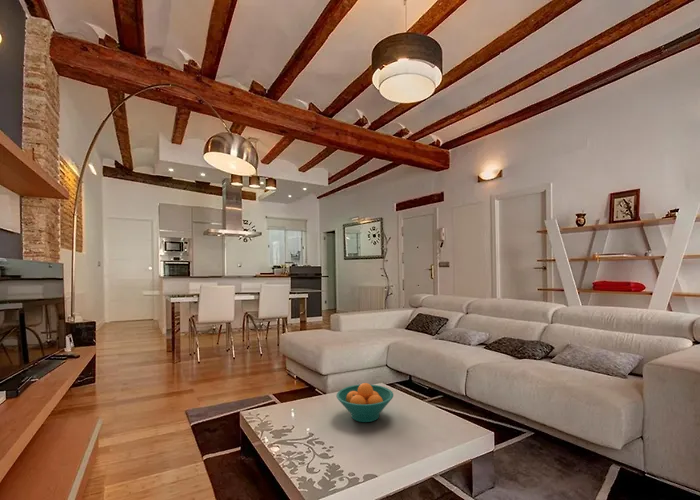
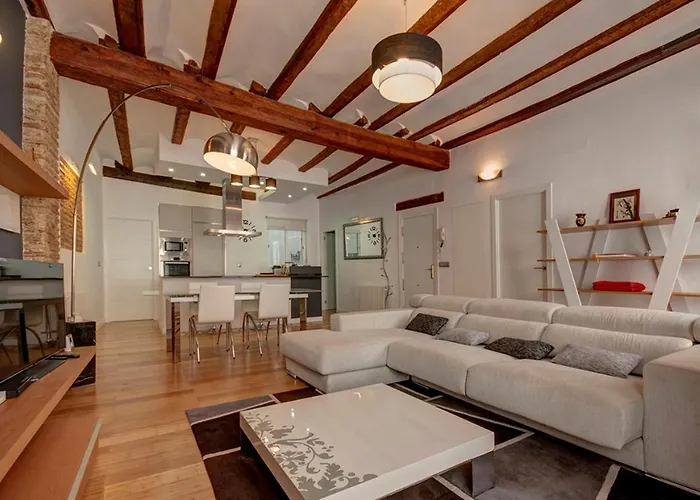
- fruit bowl [335,382,394,423]
